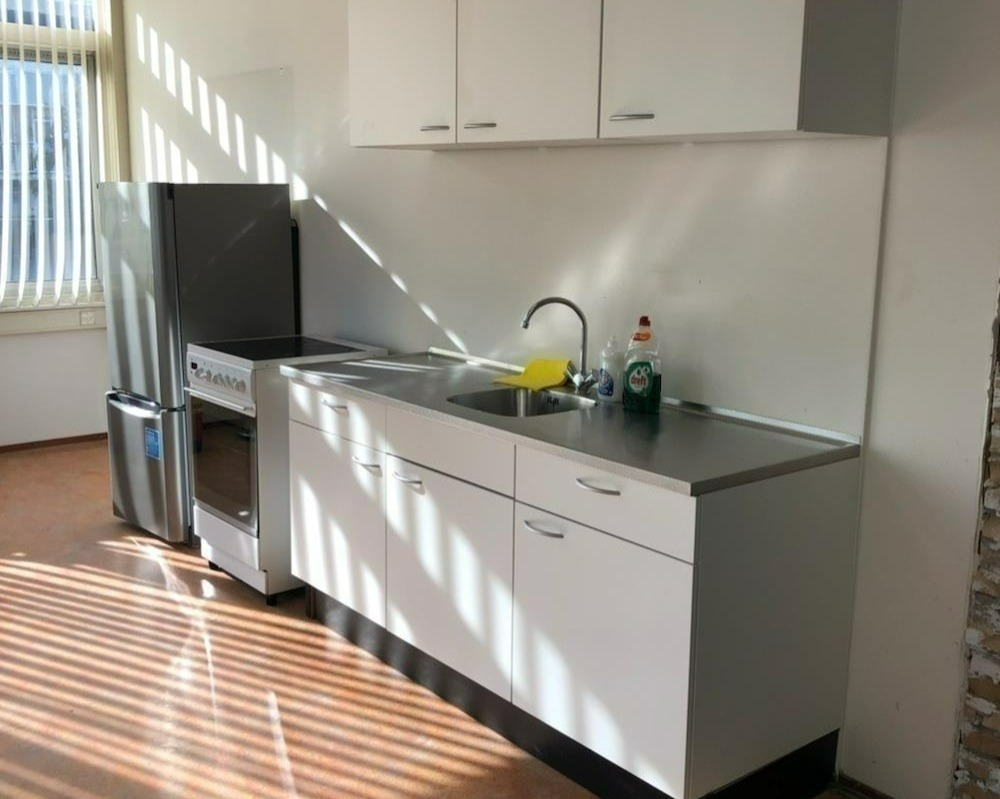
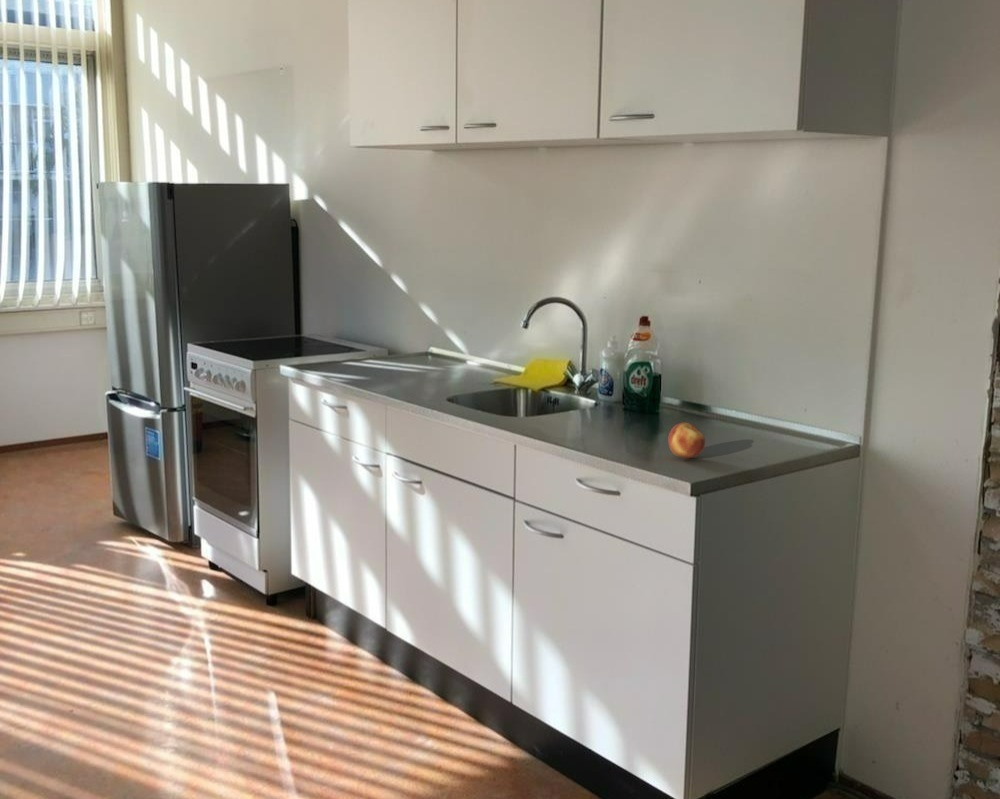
+ fruit [667,422,706,459]
